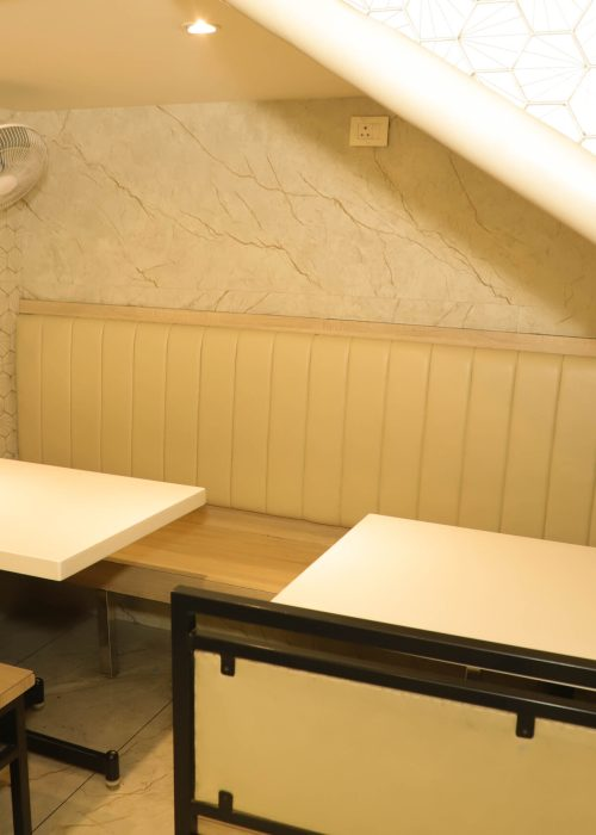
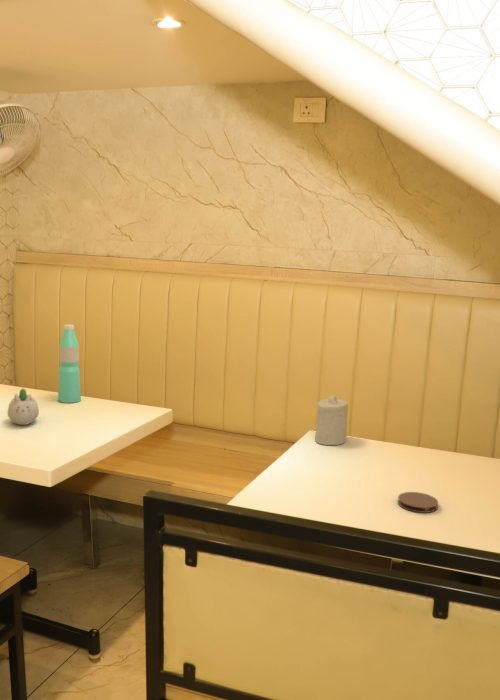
+ candle [314,394,349,446]
+ succulent planter [6,388,40,426]
+ coaster [397,491,439,514]
+ water bottle [57,323,82,404]
